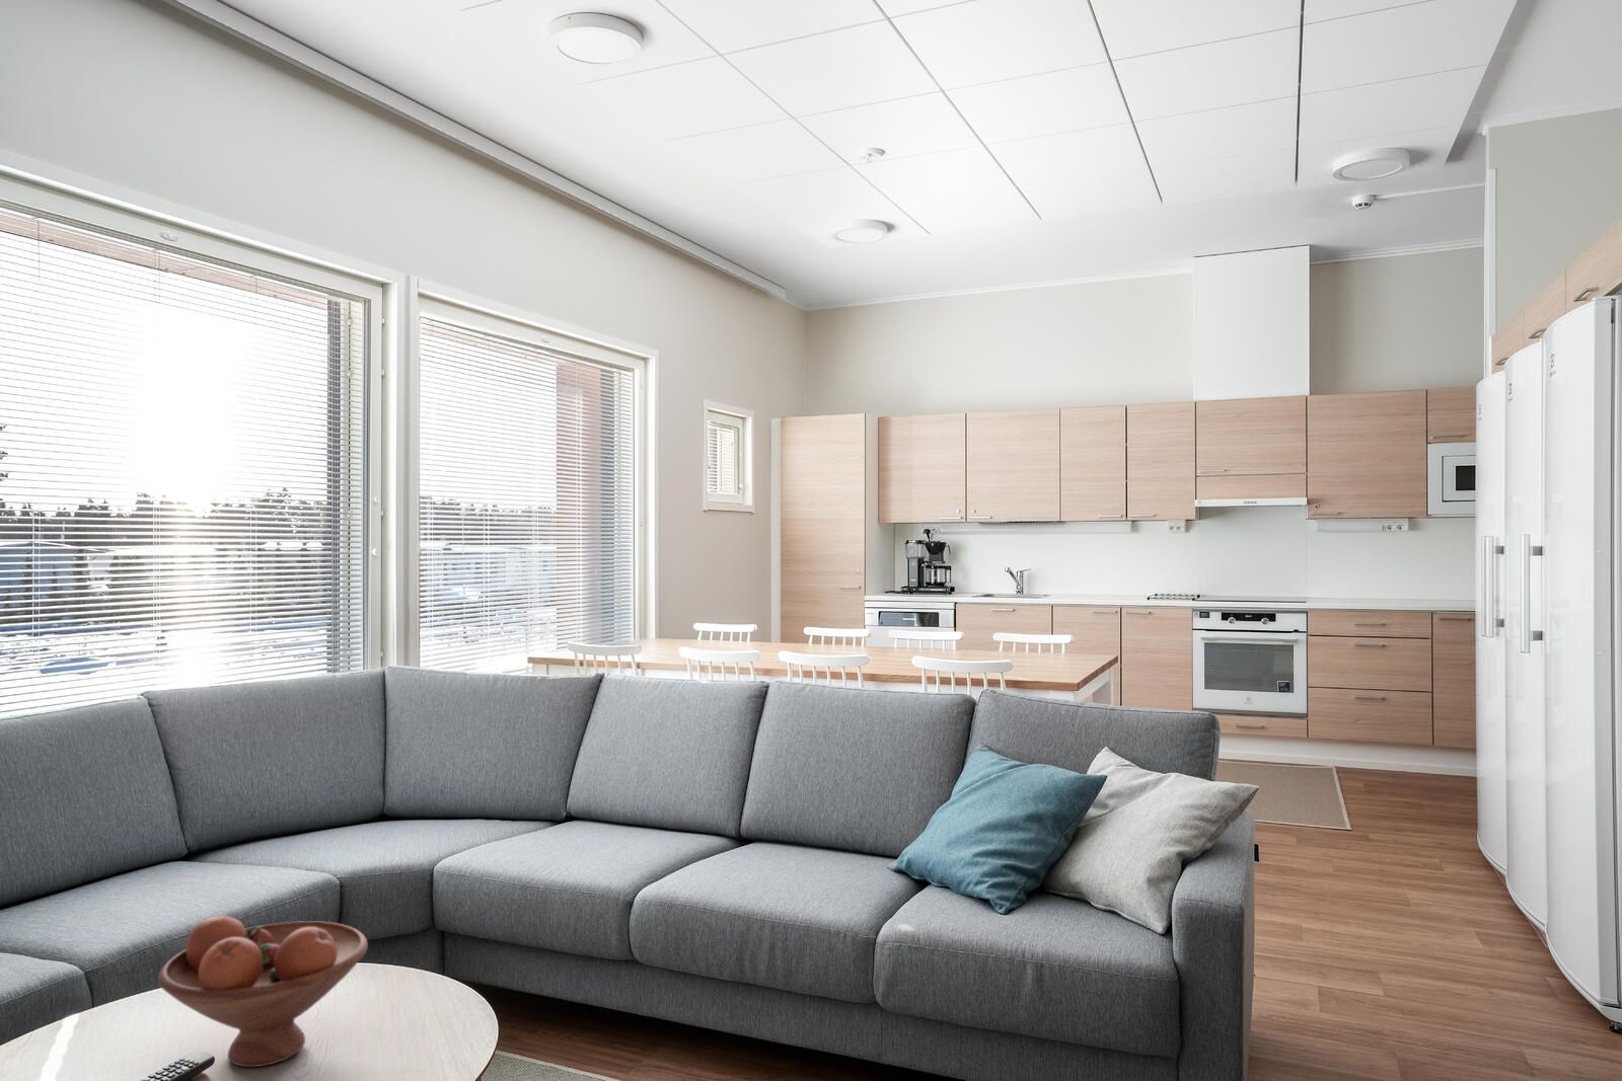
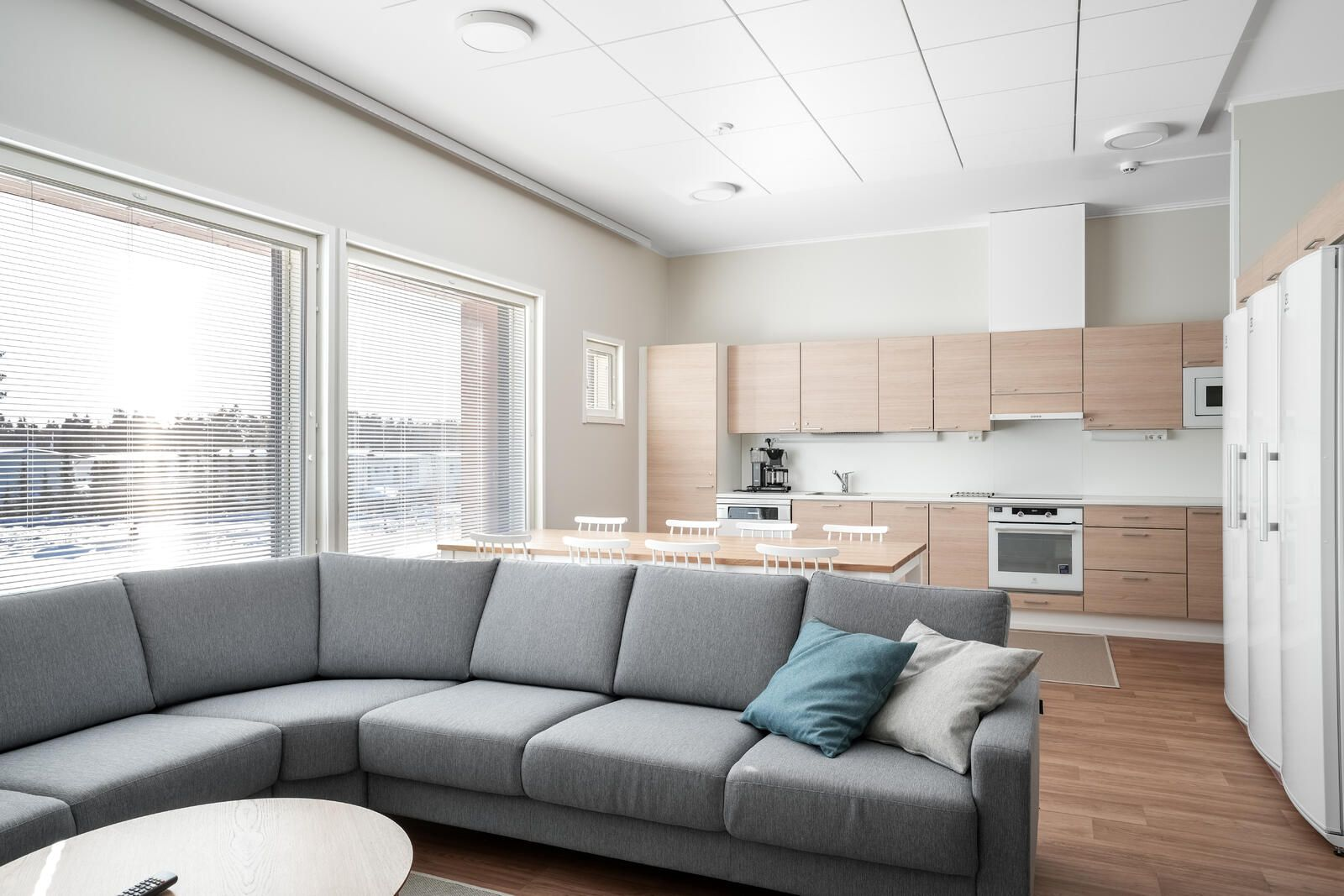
- fruit bowl [157,915,369,1069]
